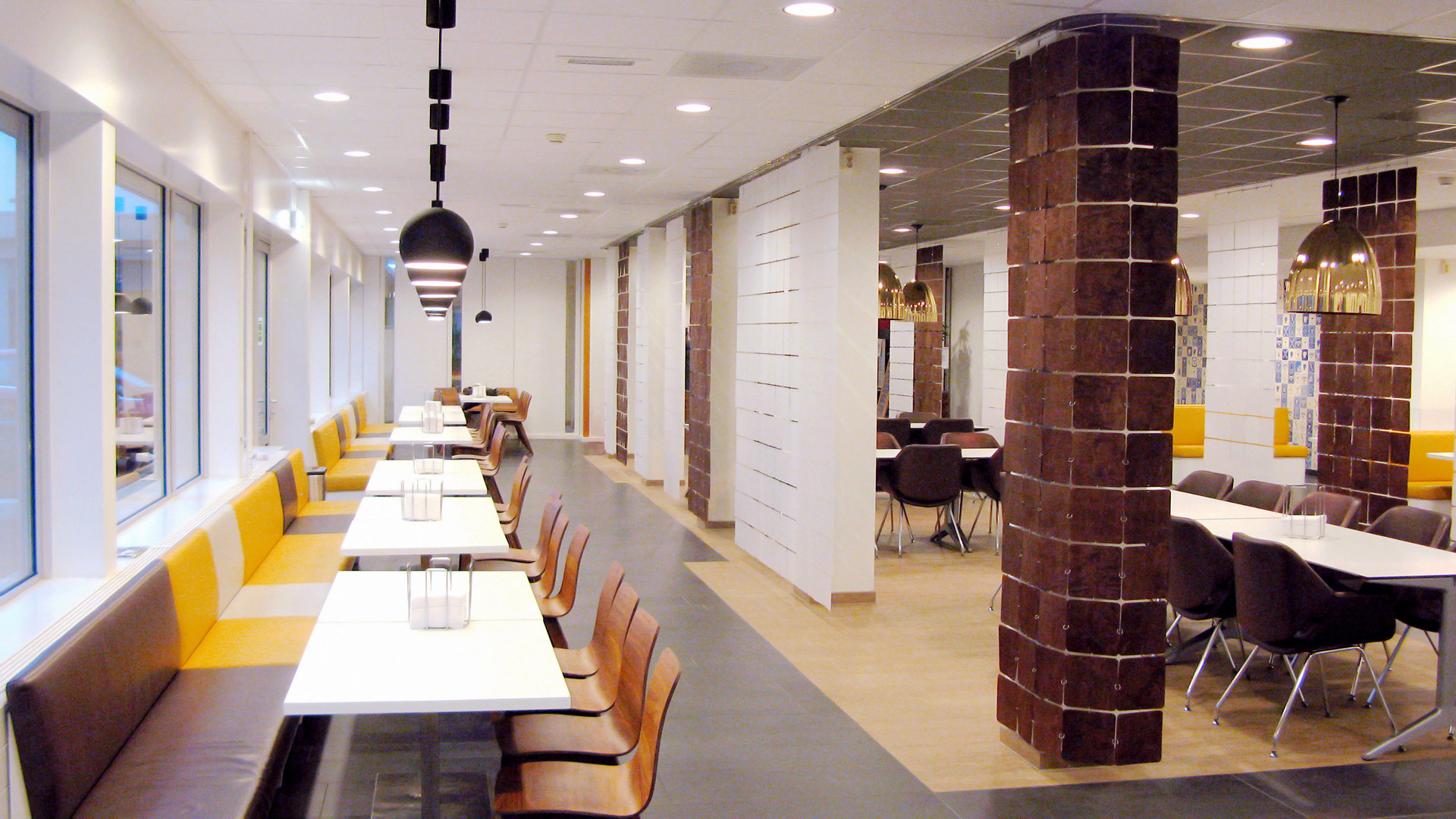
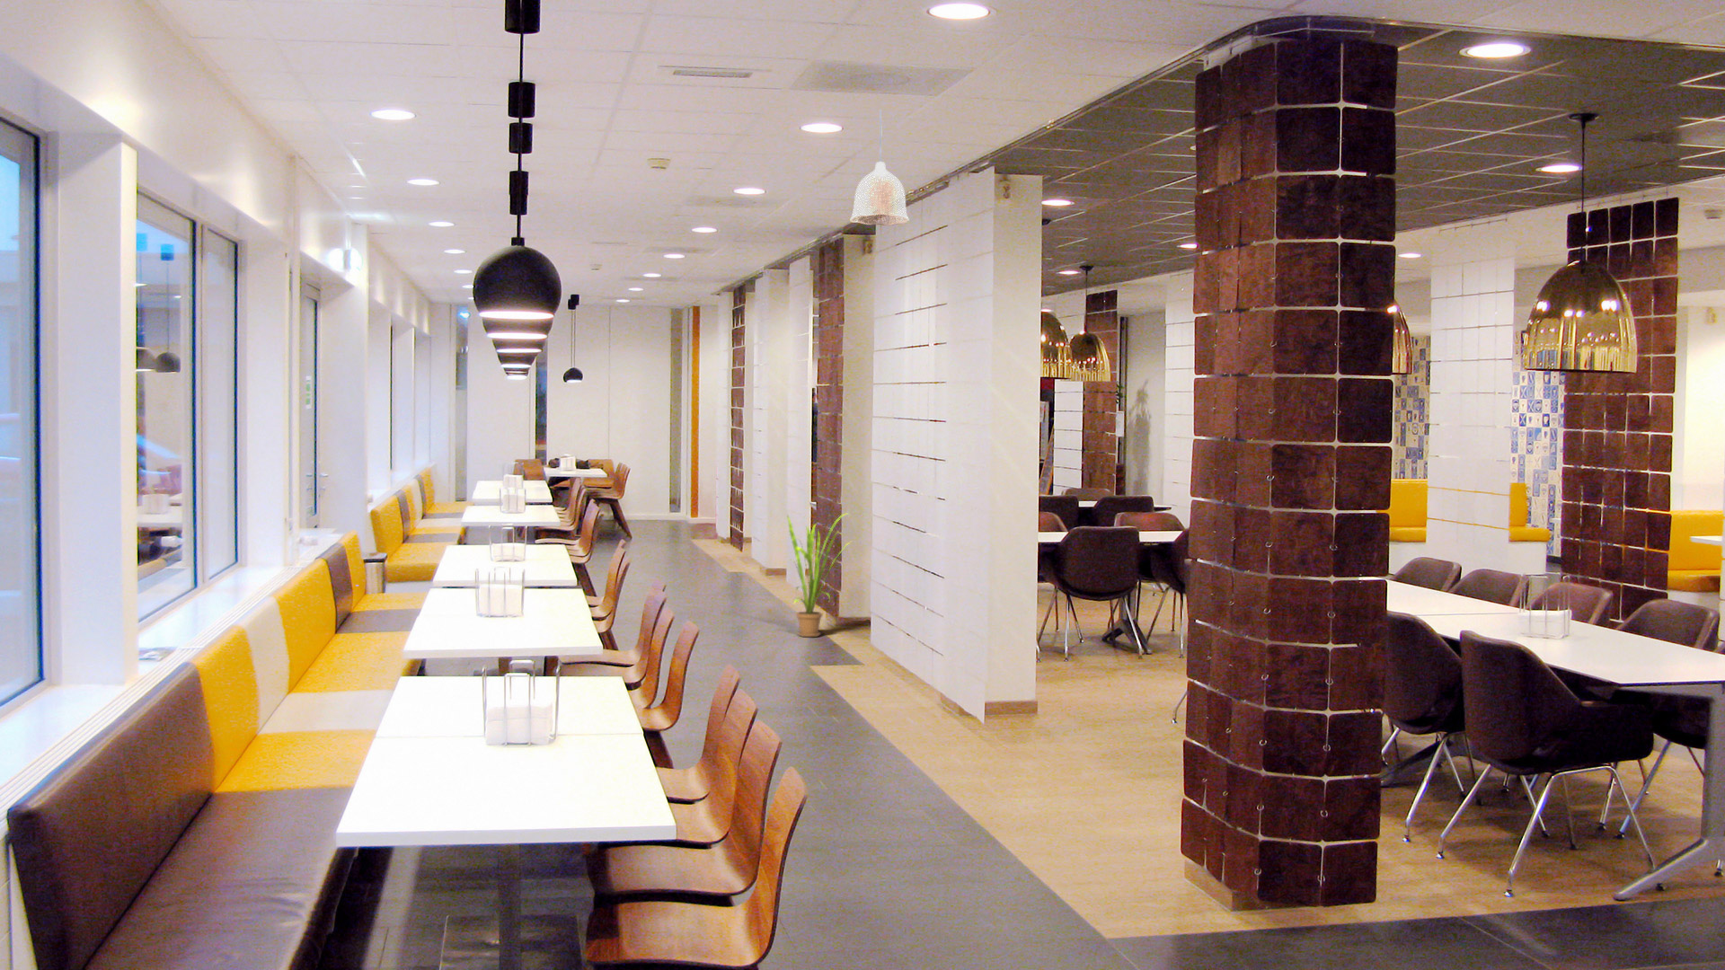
+ house plant [787,512,852,637]
+ pendant lamp [849,108,910,226]
